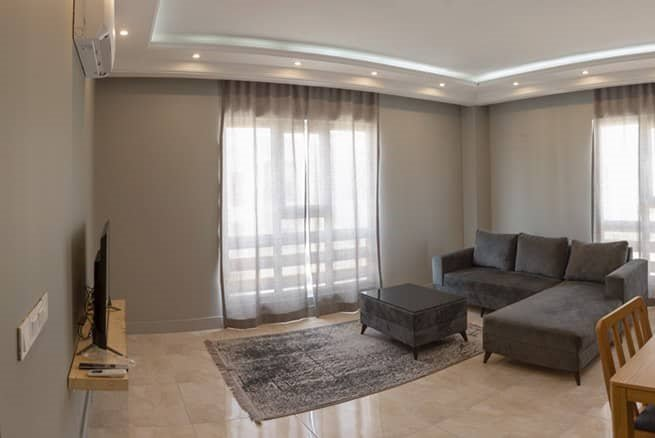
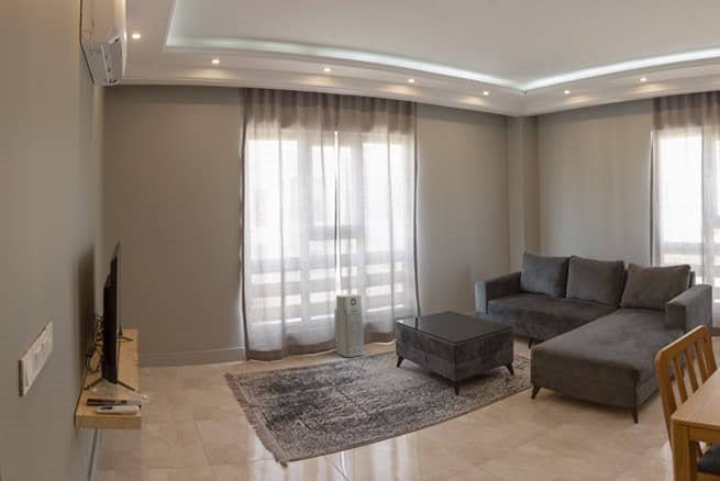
+ air purifier [333,293,365,358]
